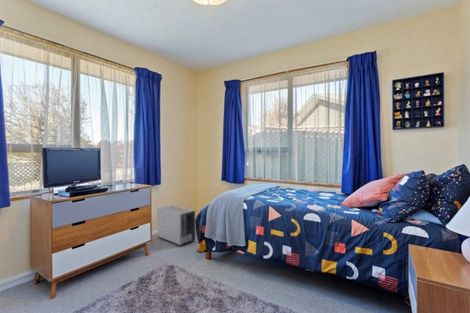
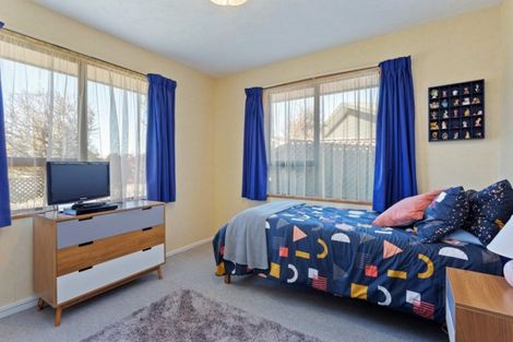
- air purifier [156,204,197,247]
